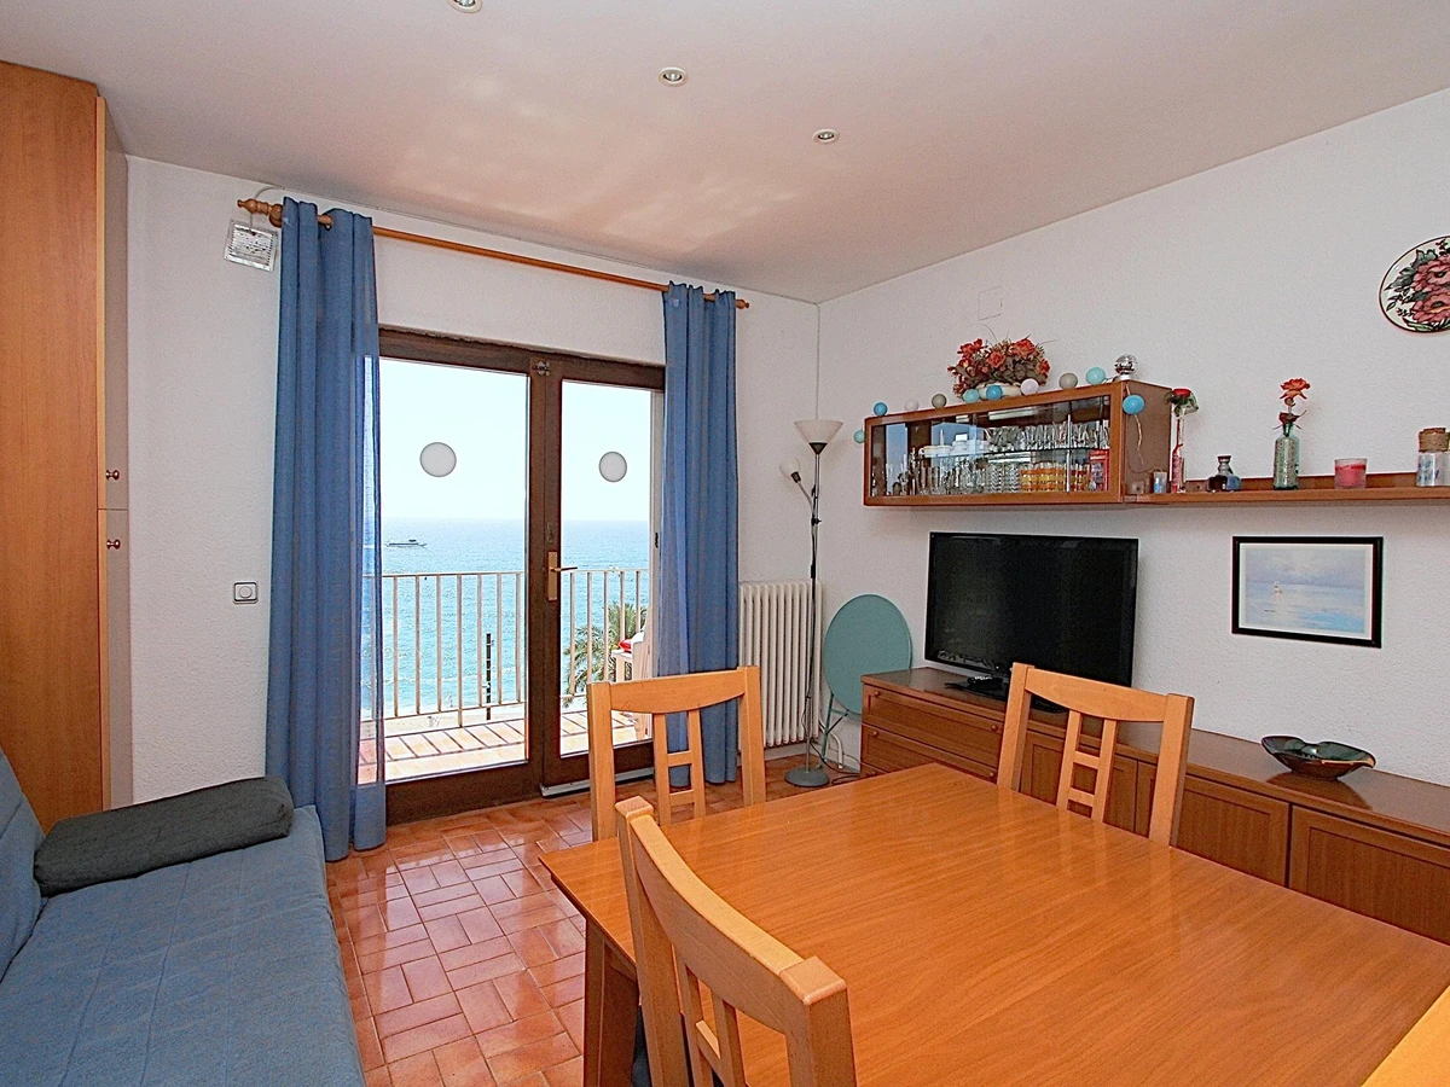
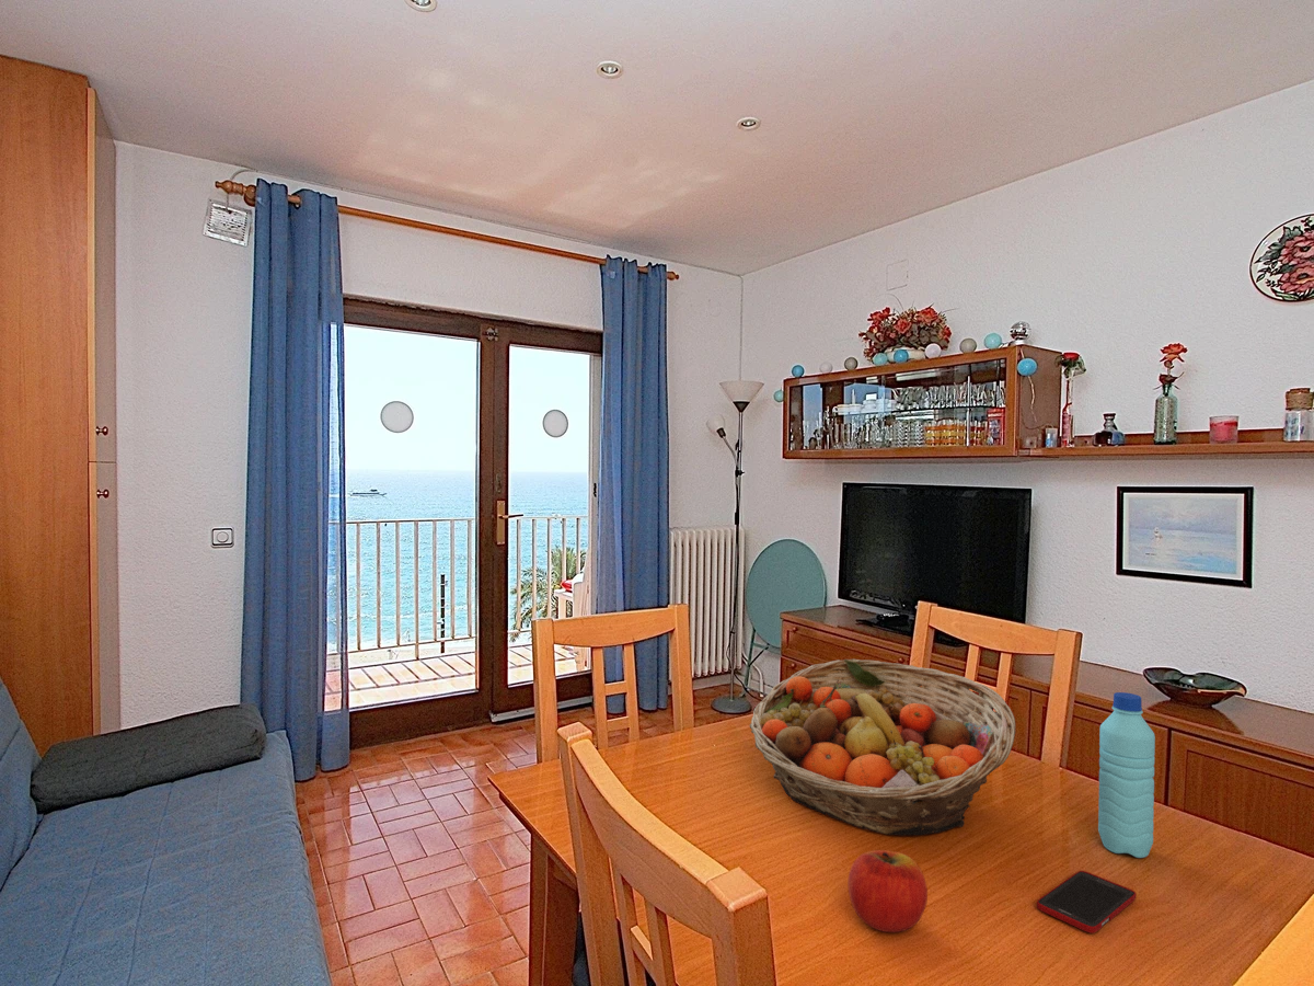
+ water bottle [1097,691,1156,859]
+ fruit basket [749,658,1016,837]
+ apple [846,849,929,933]
+ cell phone [1036,870,1137,935]
